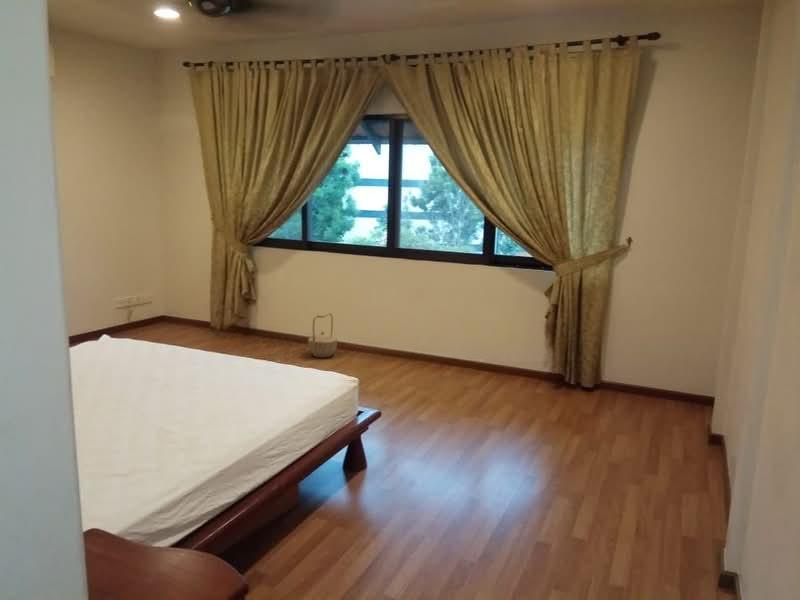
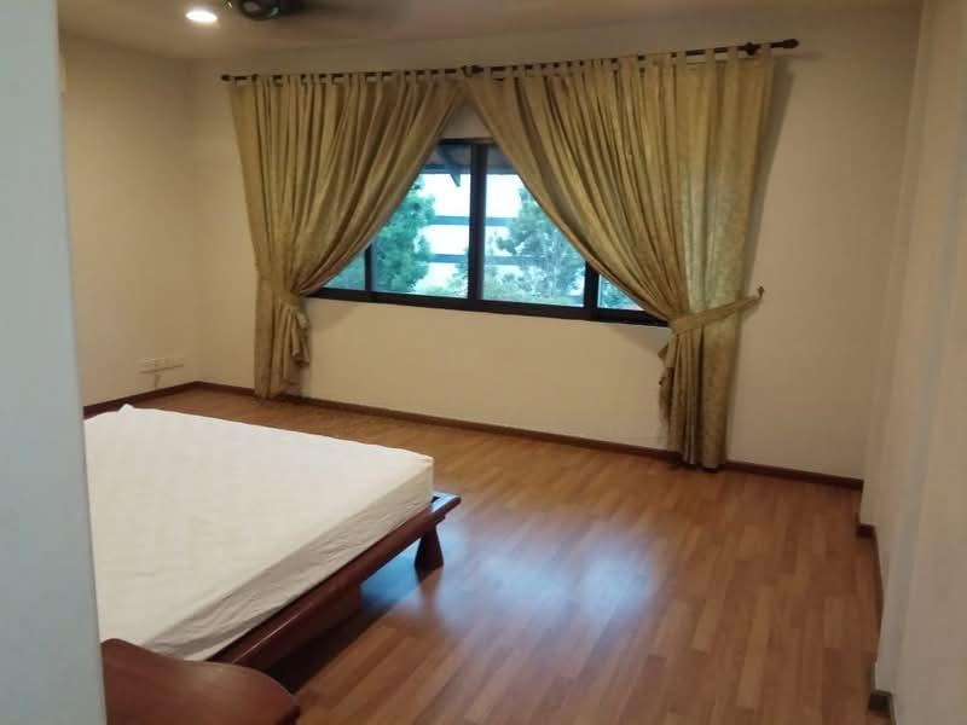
- basket [307,312,338,359]
